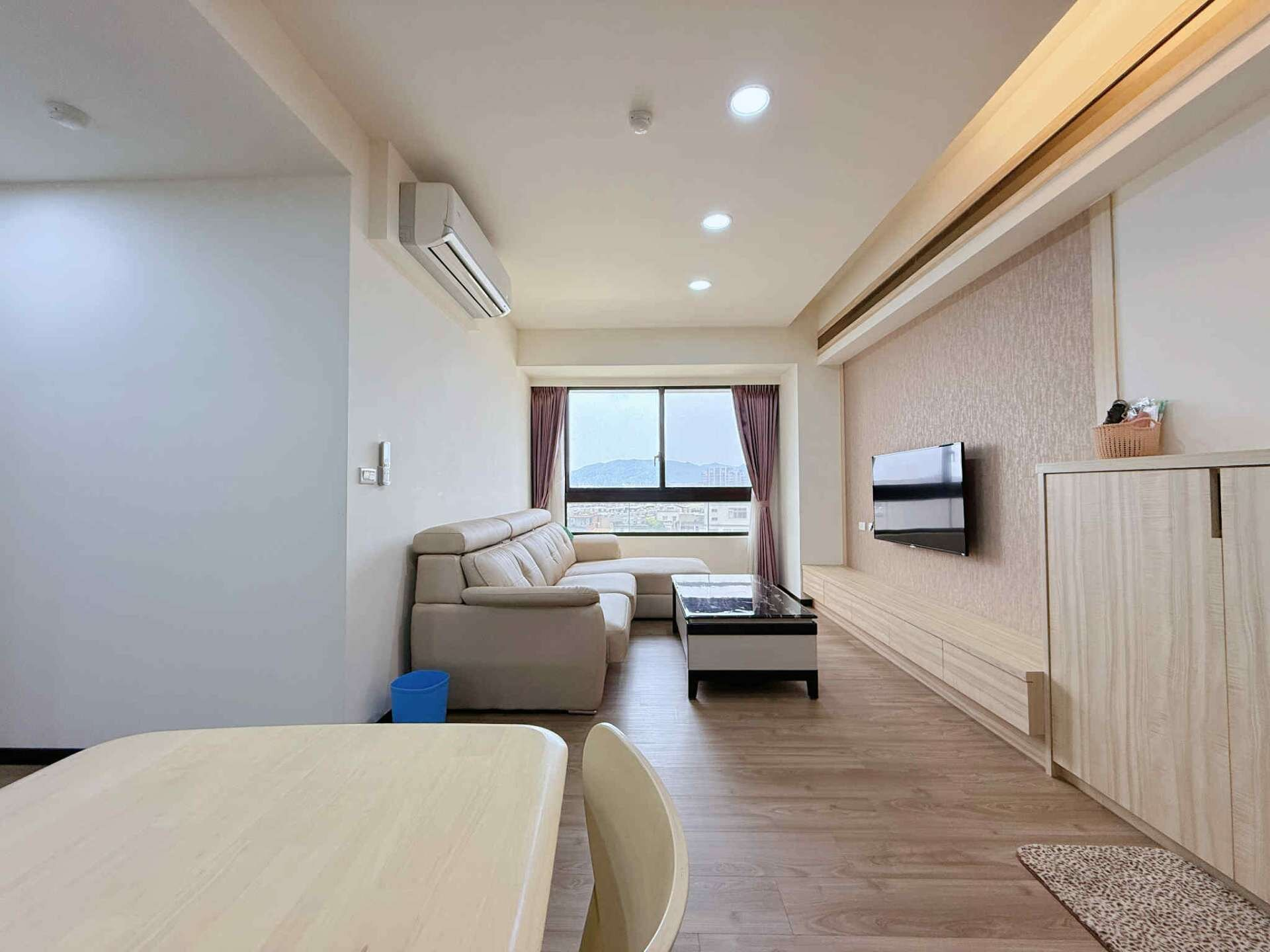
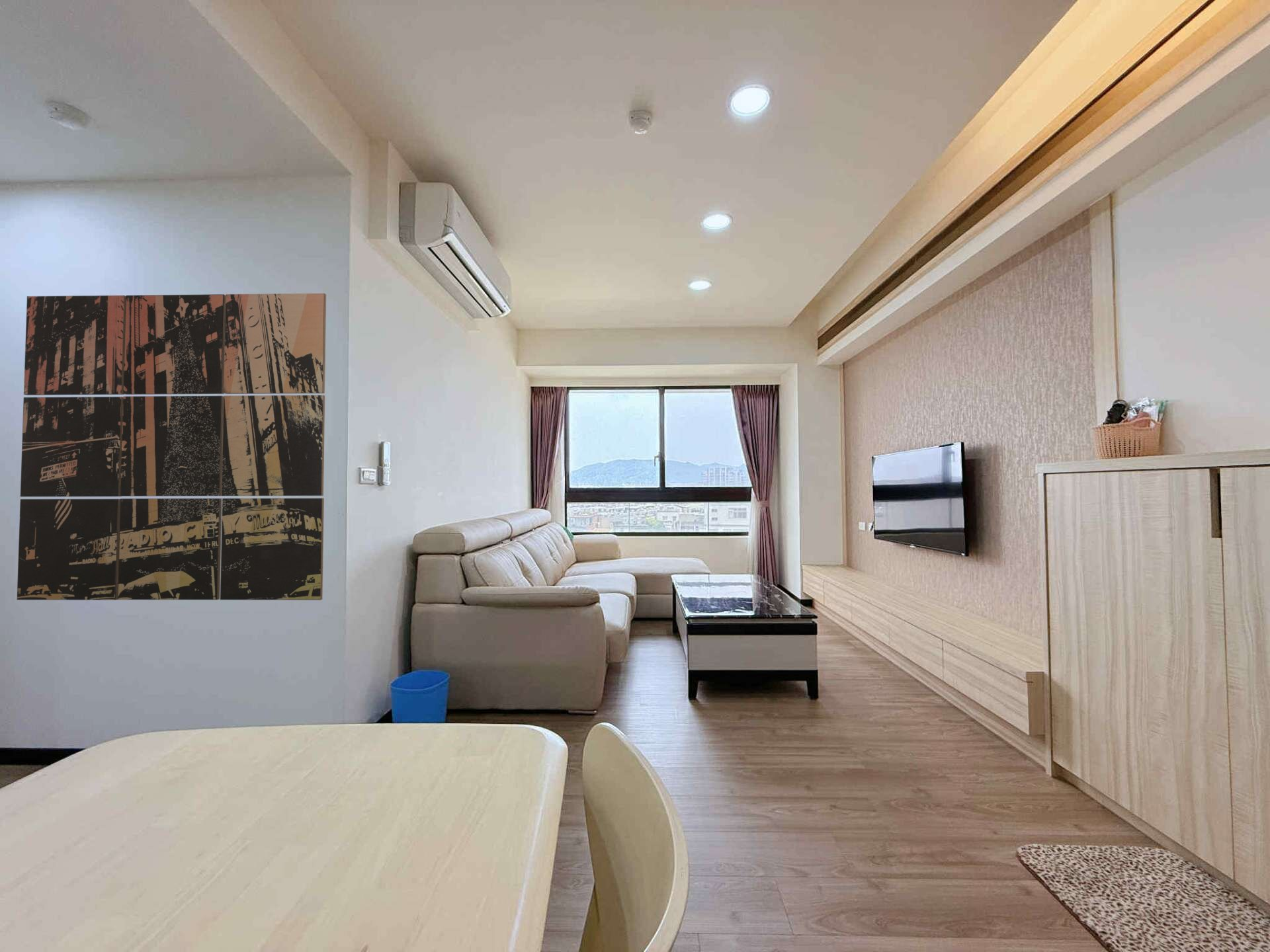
+ wall art [17,293,327,601]
